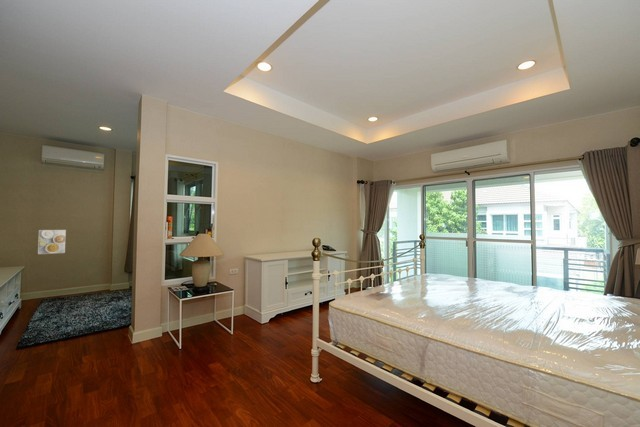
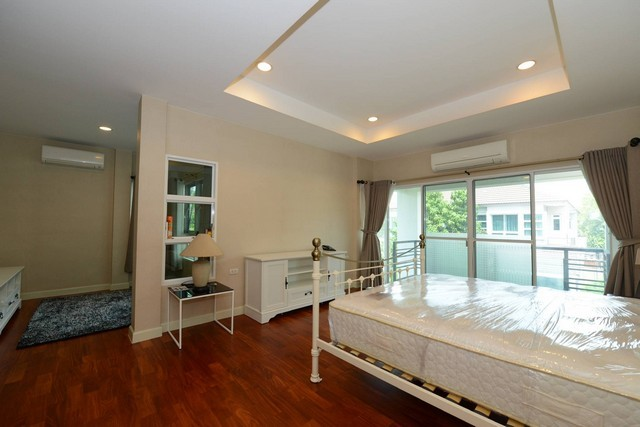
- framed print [37,229,67,255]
